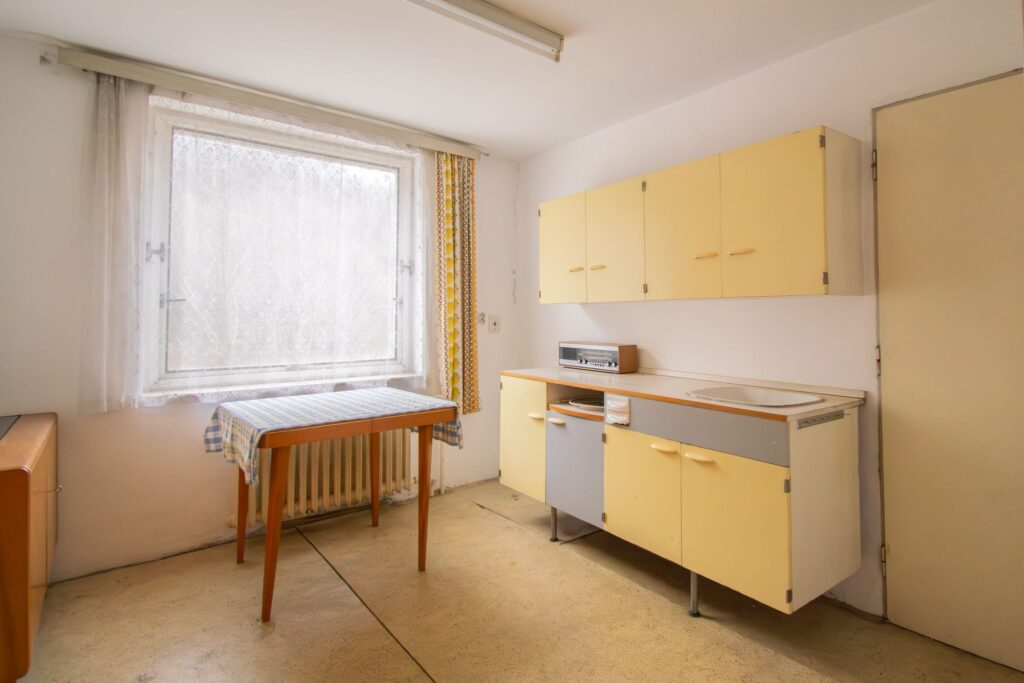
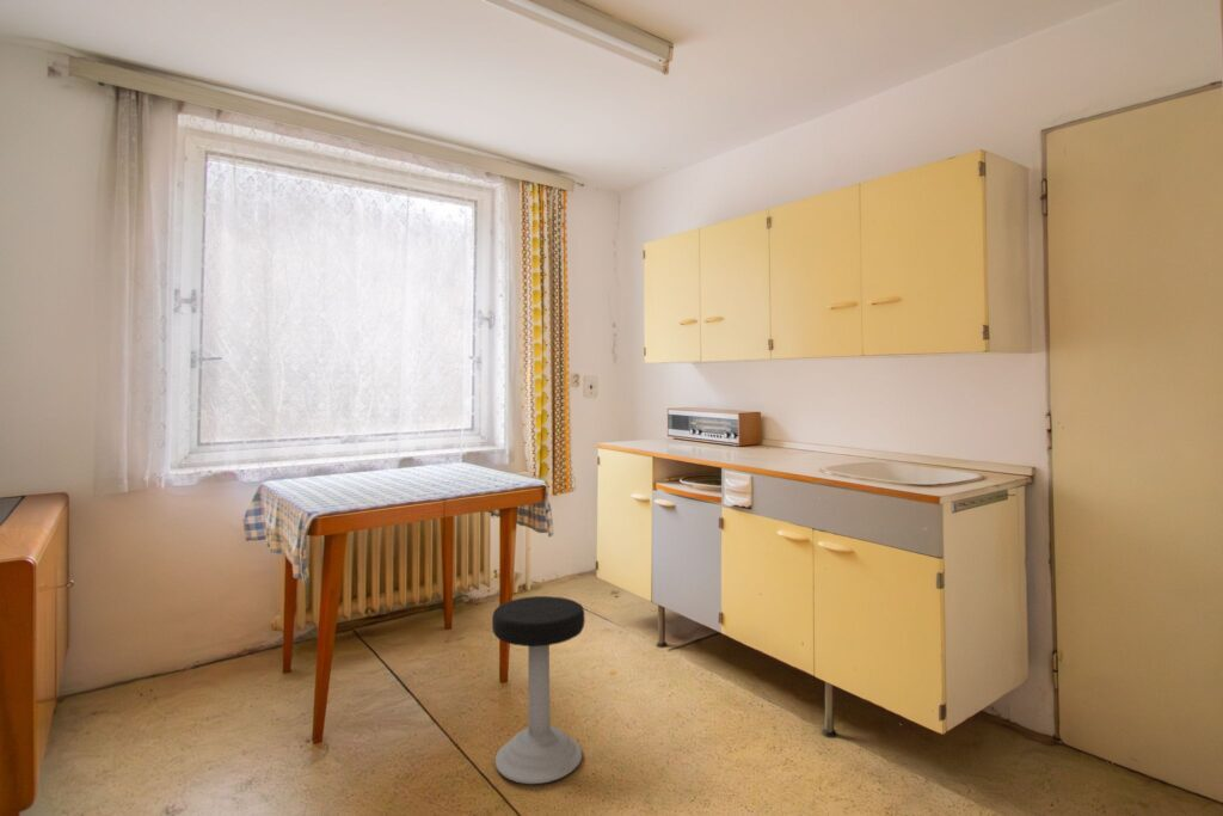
+ stool [491,595,586,785]
